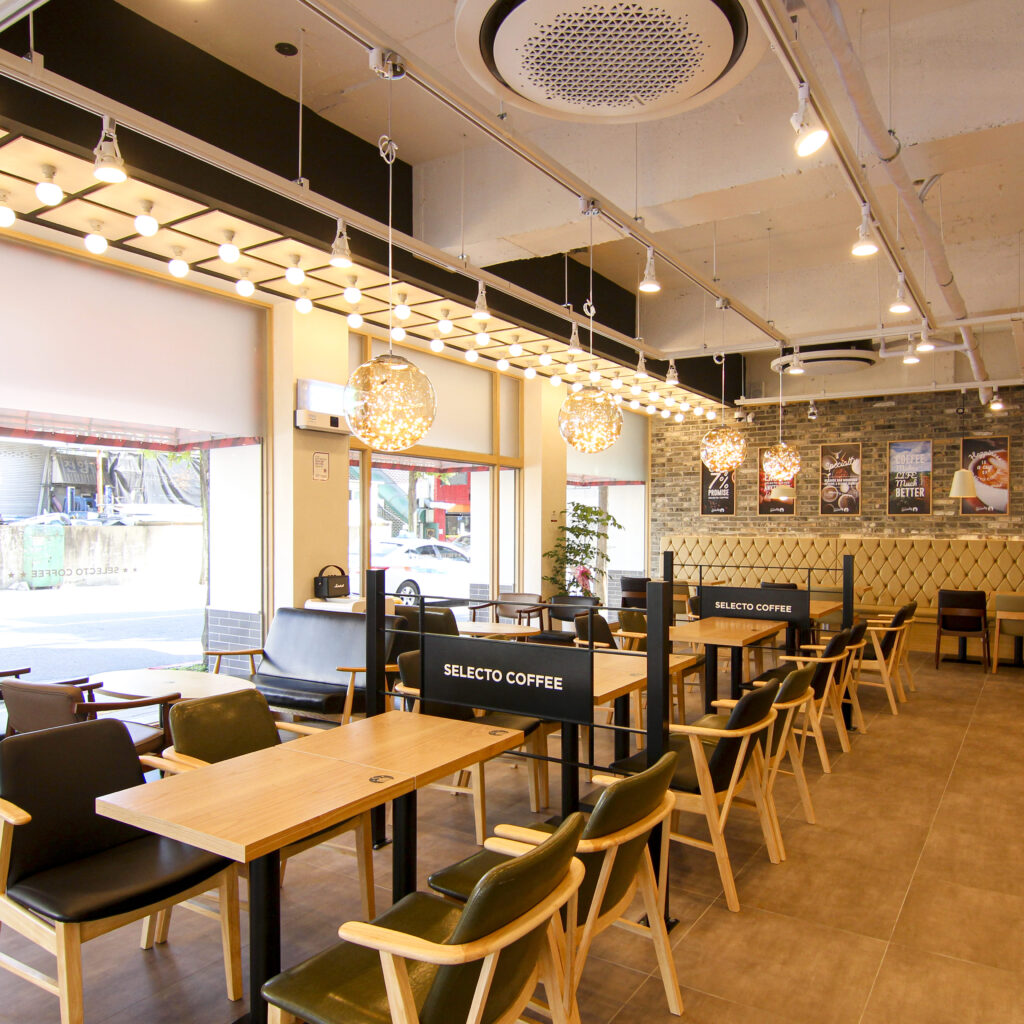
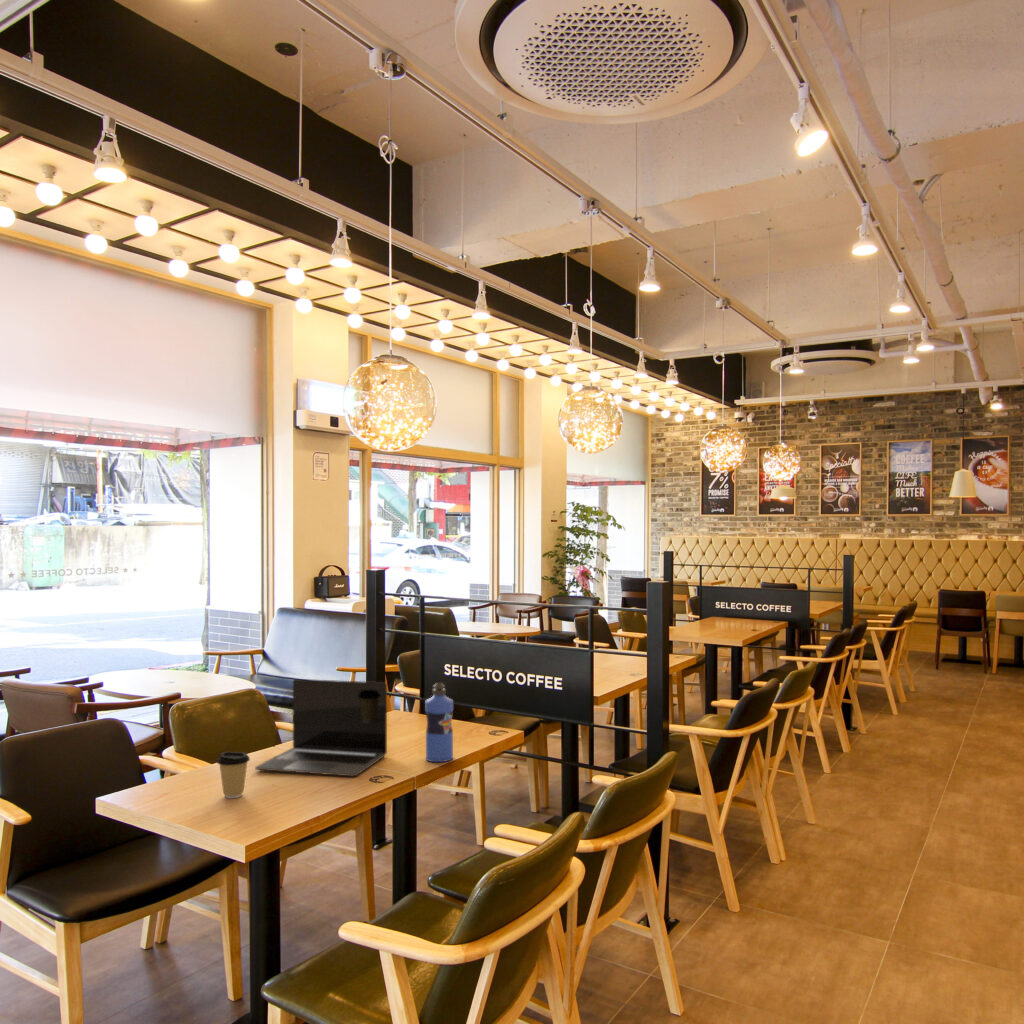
+ laptop [254,678,388,777]
+ coffee cup [216,751,251,799]
+ water bottle [424,681,454,763]
